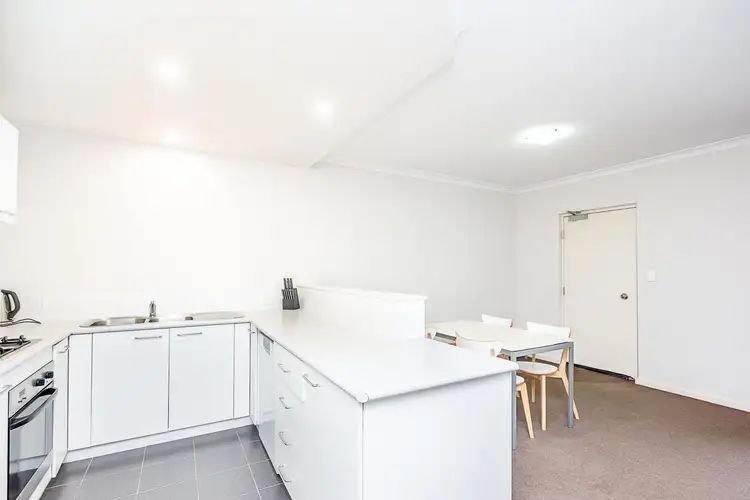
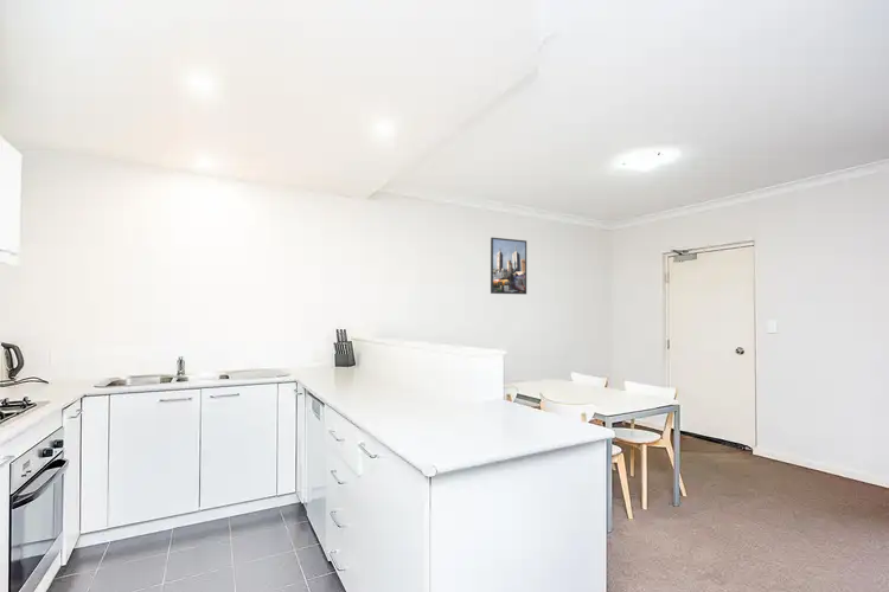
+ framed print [490,237,527,295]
